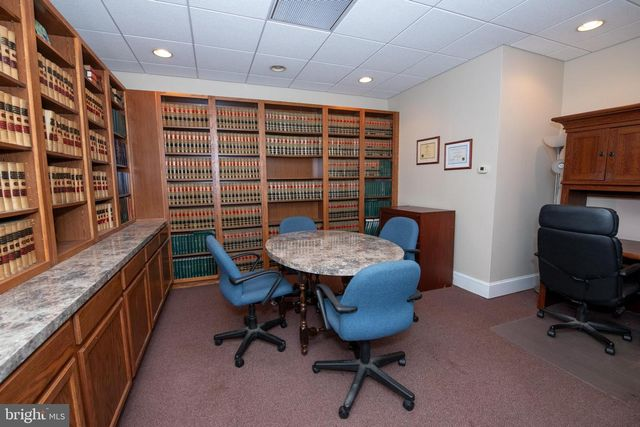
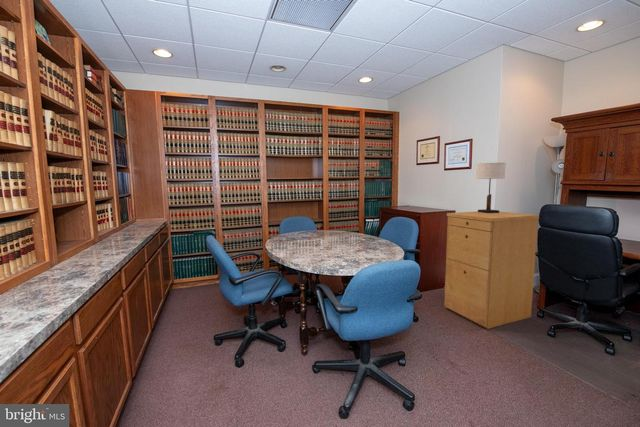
+ table lamp [475,162,507,213]
+ filing cabinet [443,211,540,330]
